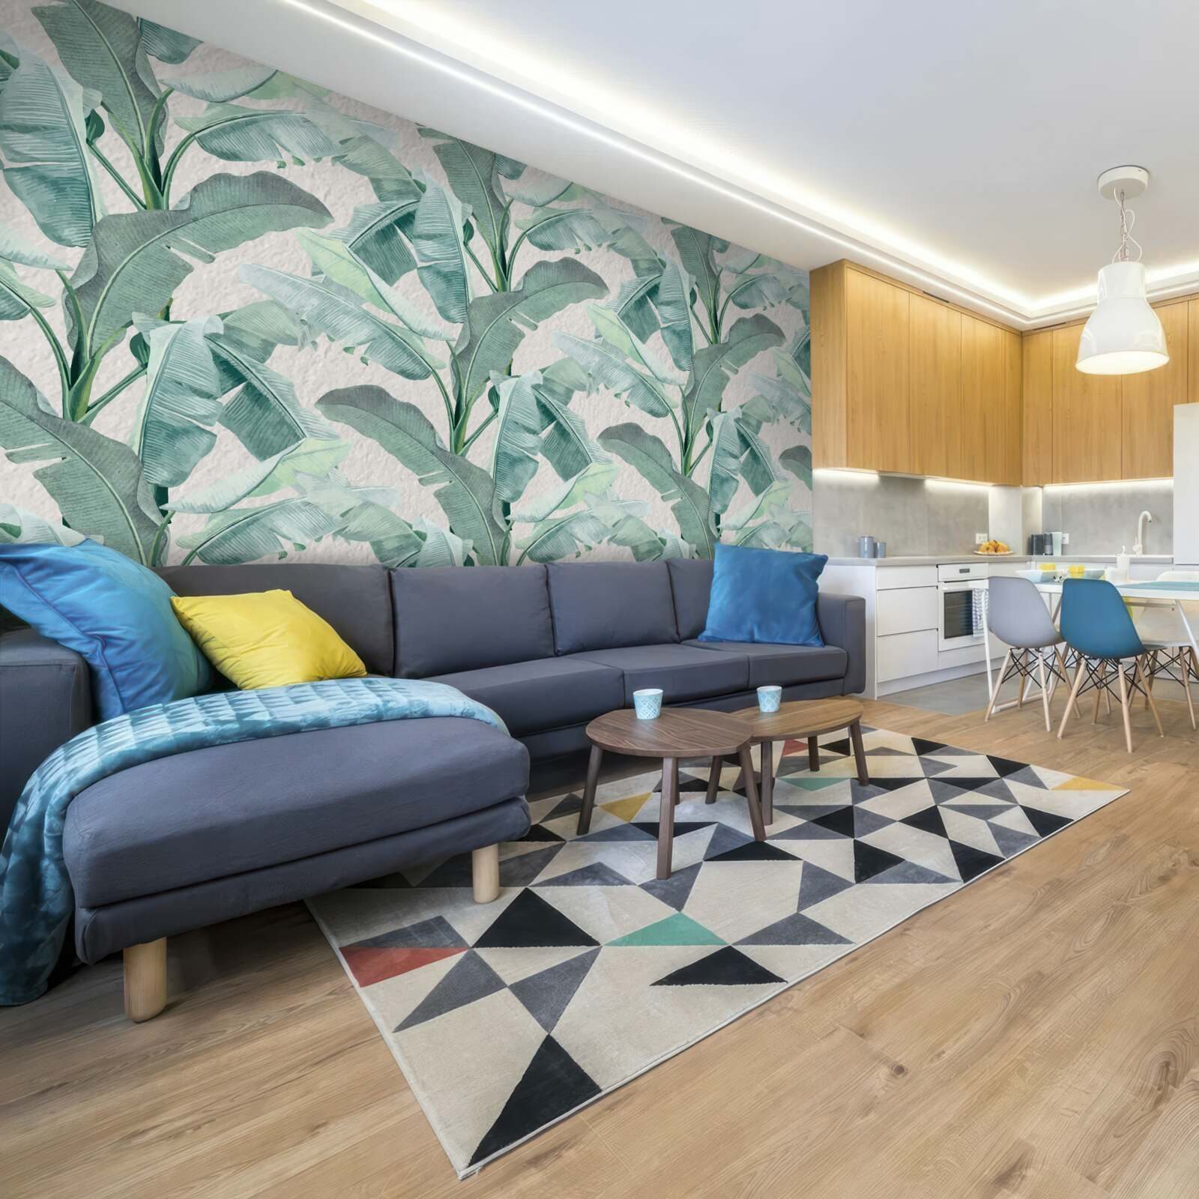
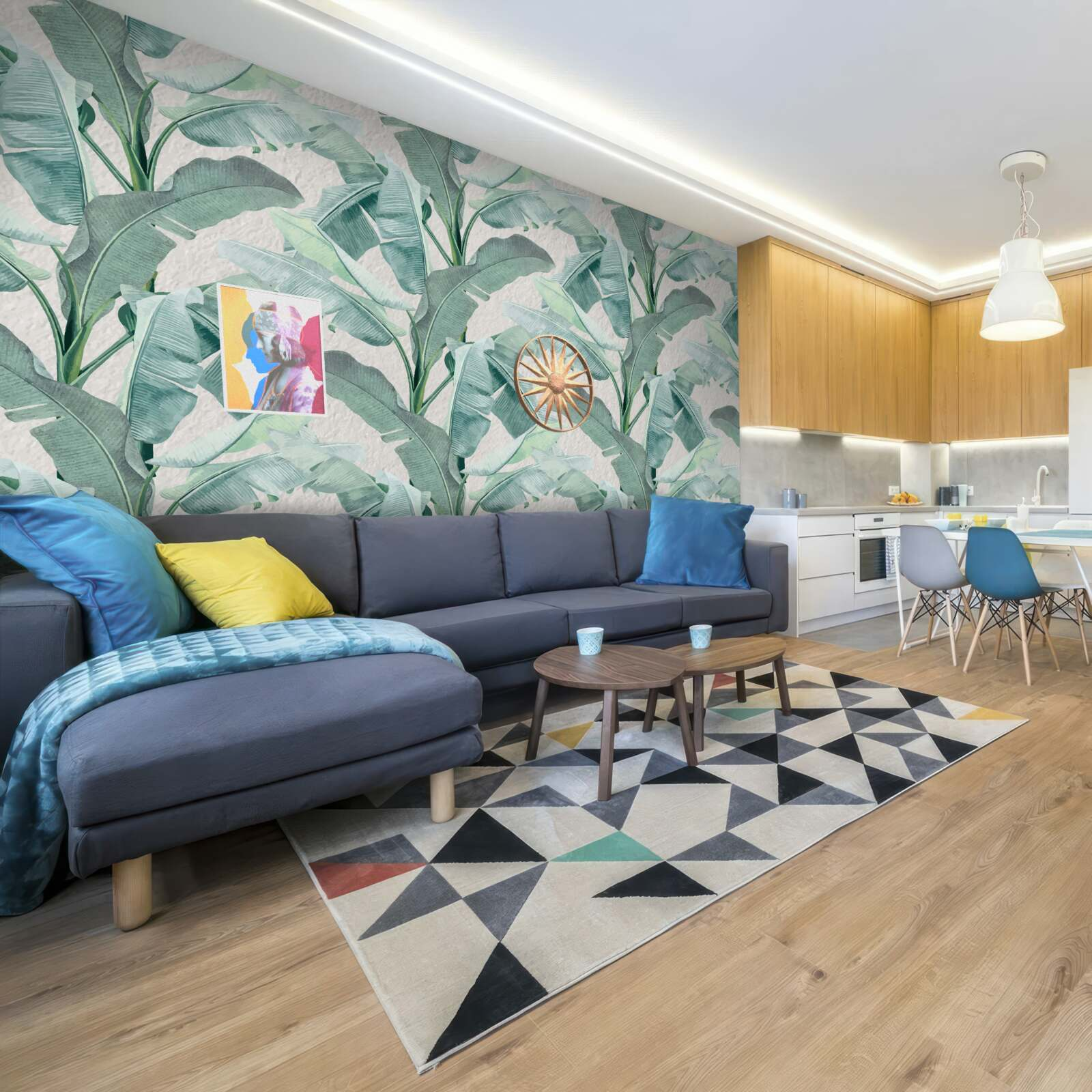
+ wall art [216,282,328,418]
+ wall art [513,334,594,433]
